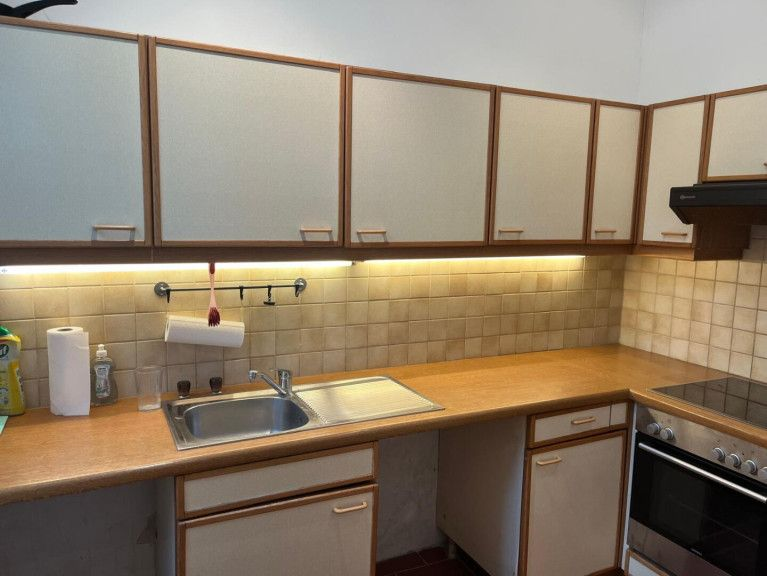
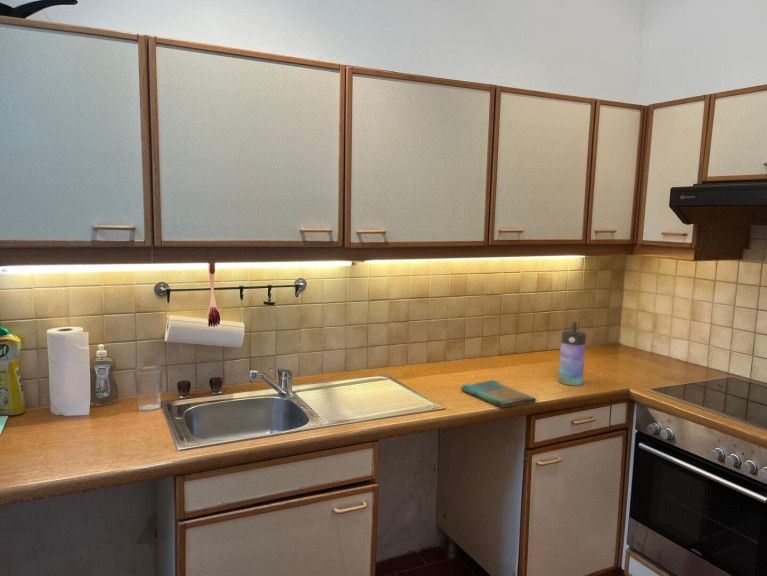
+ dish towel [460,379,537,408]
+ water bottle [557,321,587,386]
